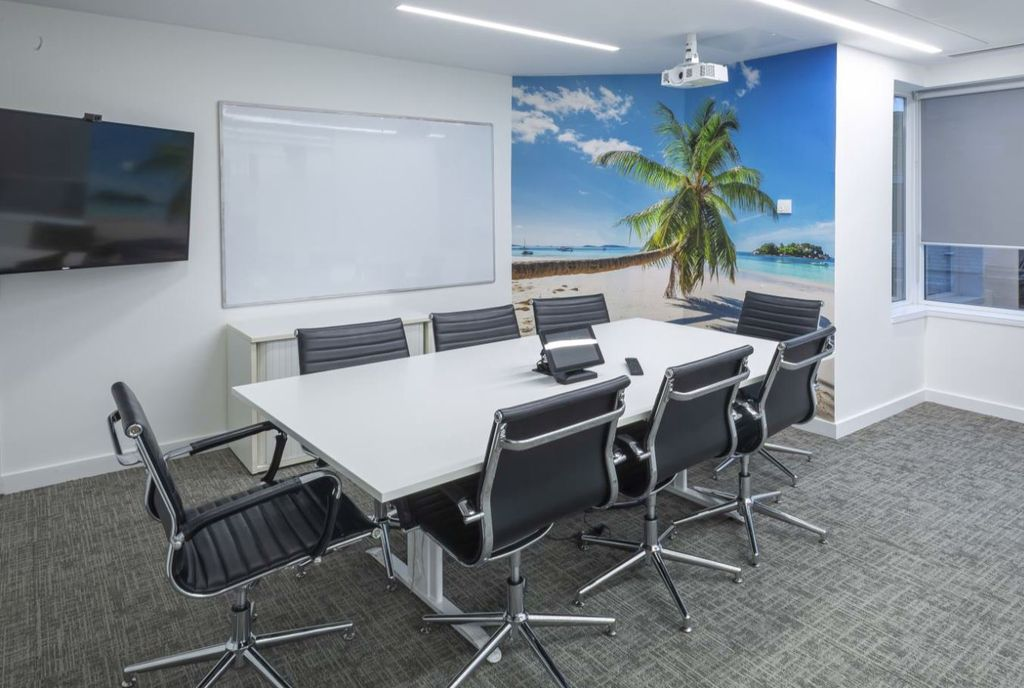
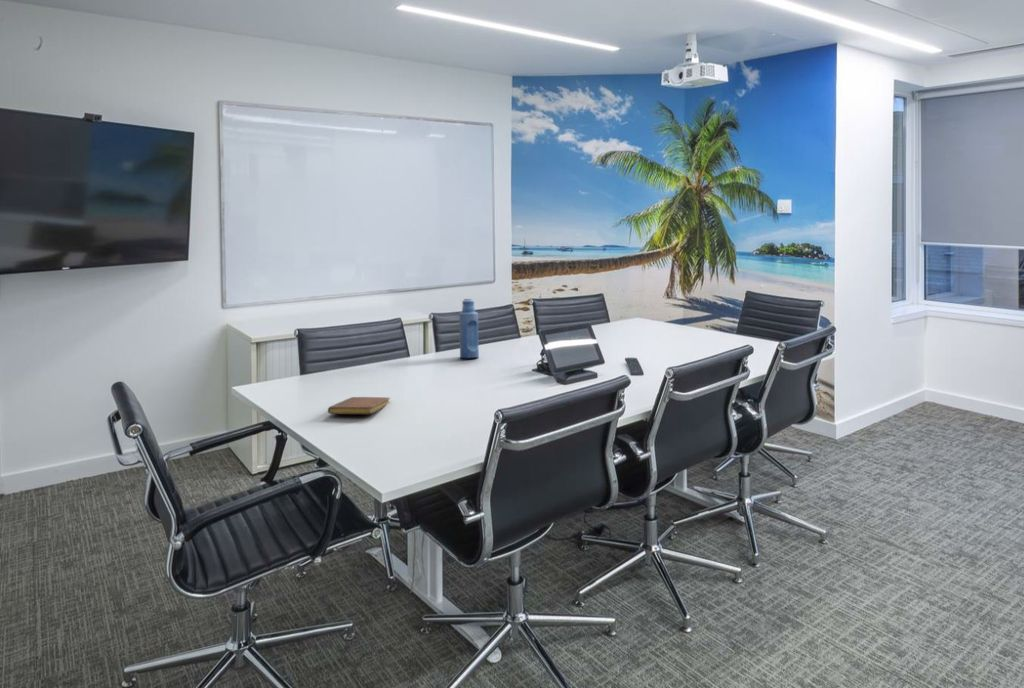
+ bottle [458,298,480,359]
+ notebook [327,396,391,415]
